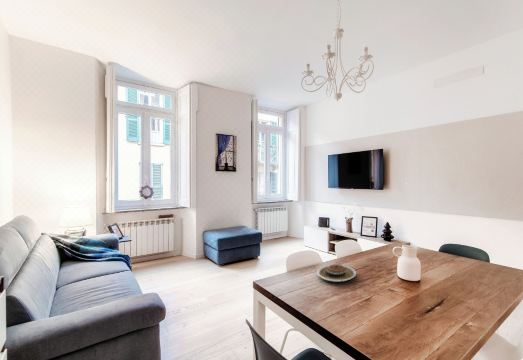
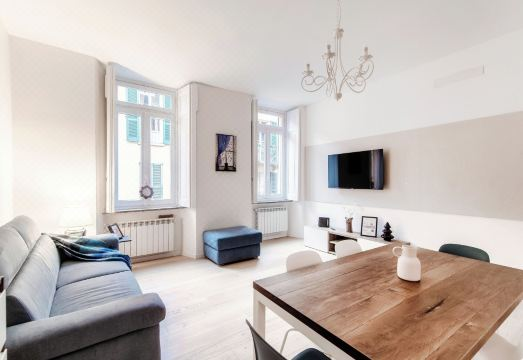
- plate [316,263,357,283]
